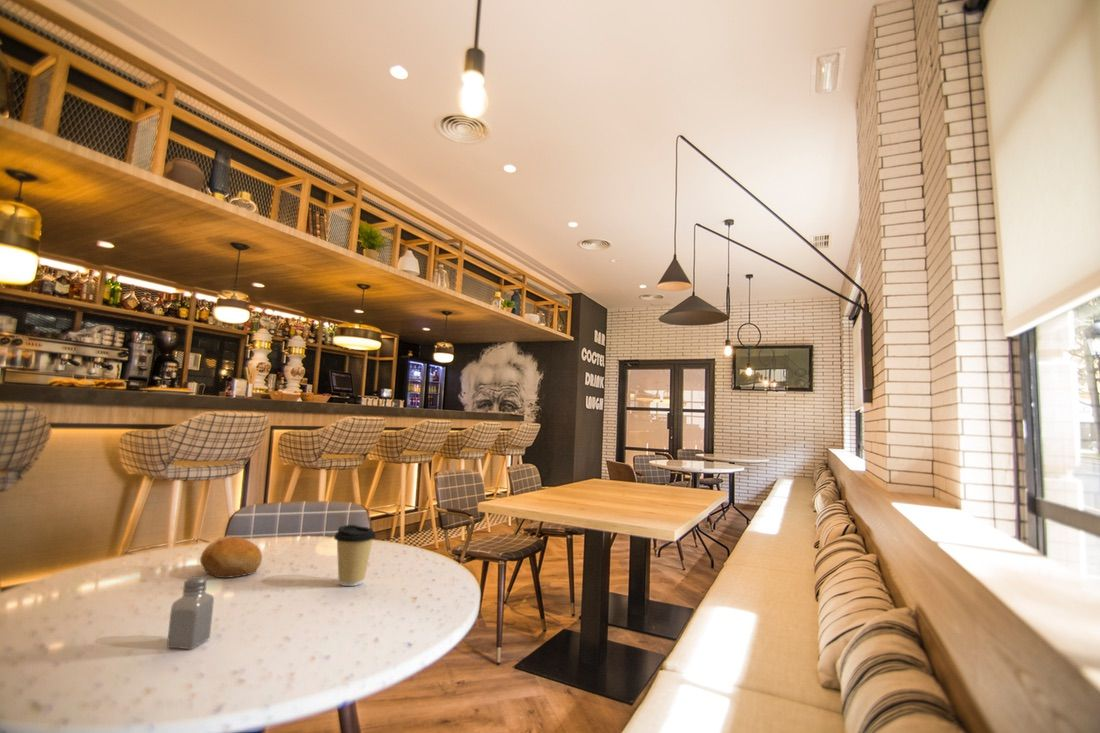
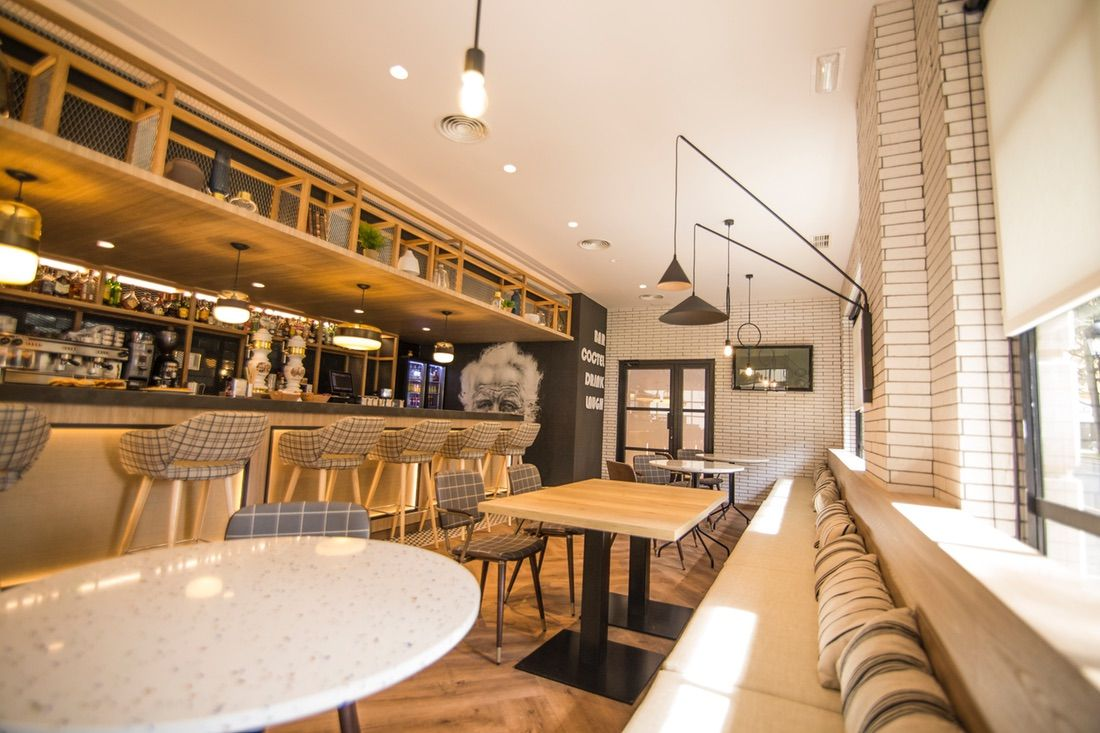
- saltshaker [166,575,215,650]
- coffee cup [333,524,377,587]
- bread roll [199,535,263,579]
